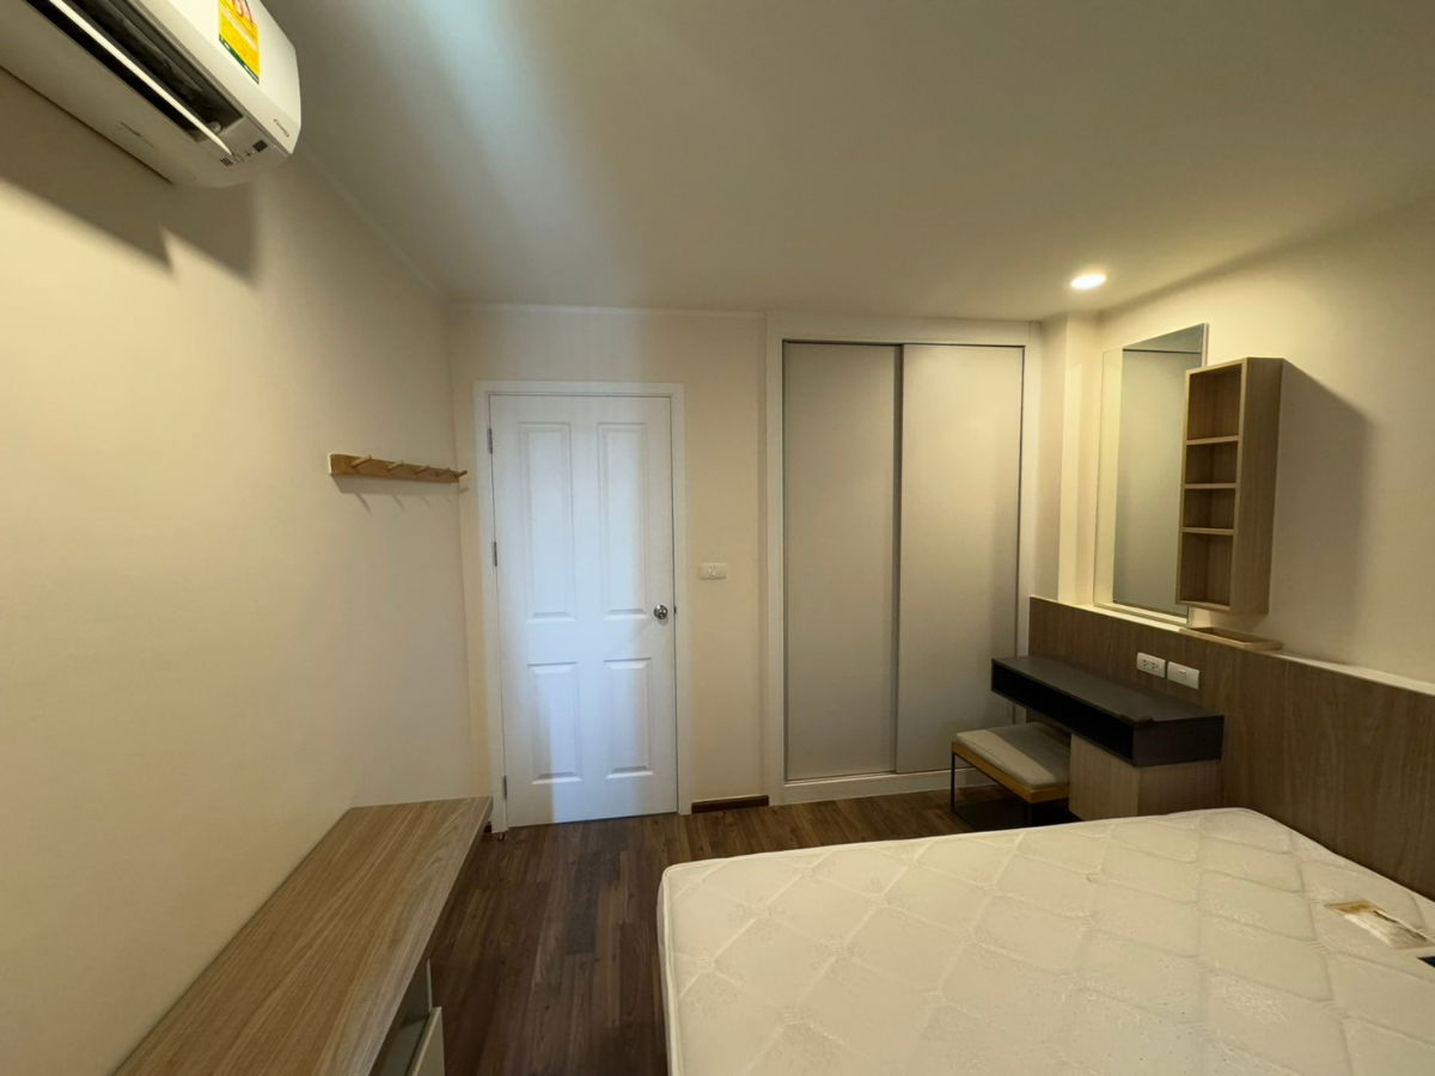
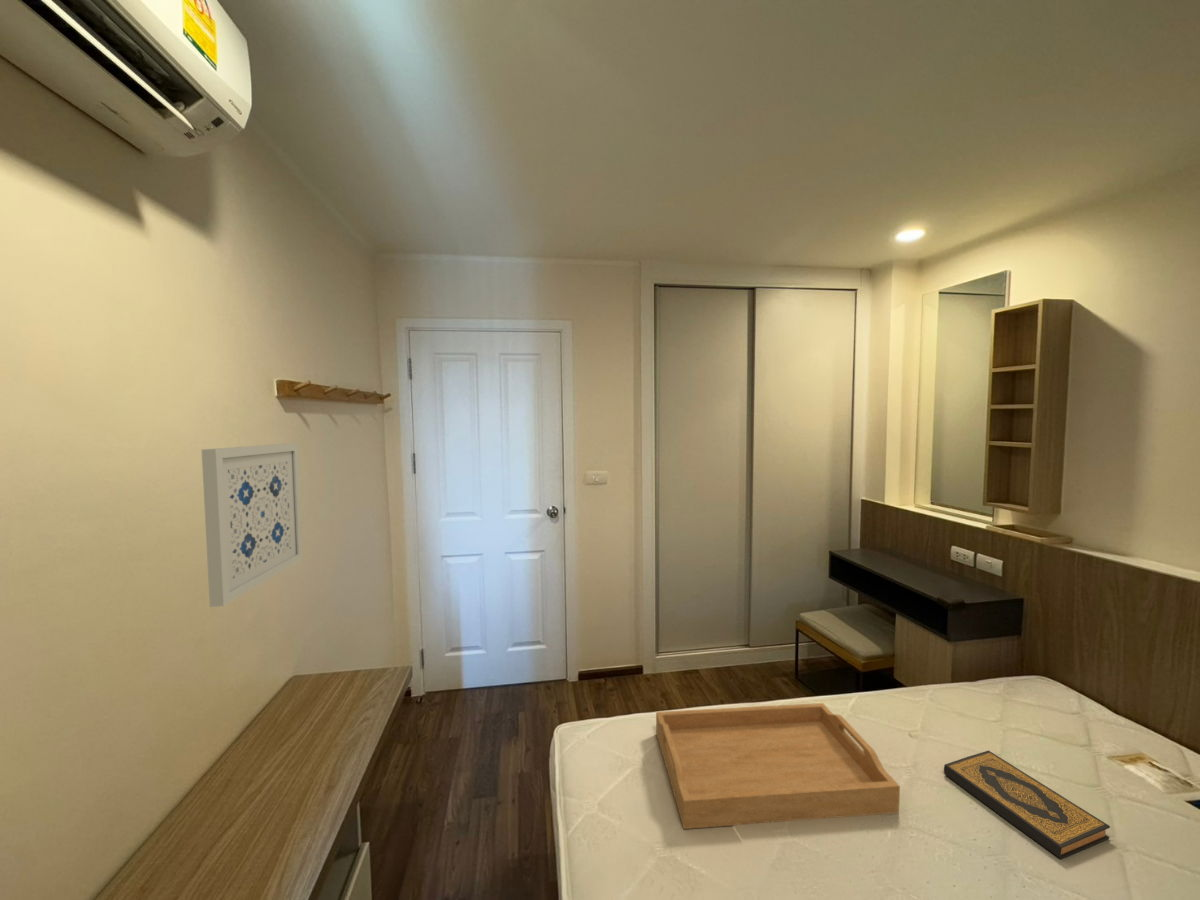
+ wall art [201,442,304,608]
+ hardback book [943,750,1111,860]
+ serving tray [655,702,901,830]
